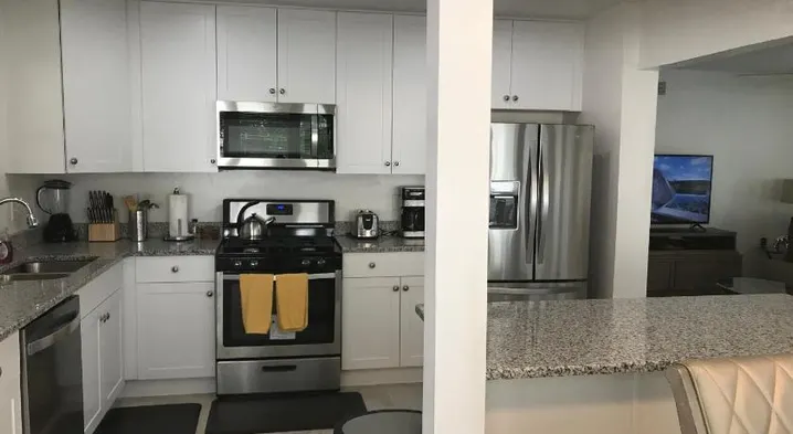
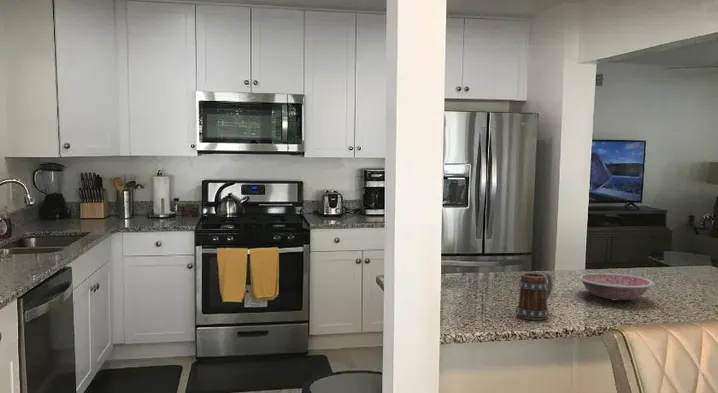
+ mug [515,271,553,321]
+ bowl [577,272,656,301]
